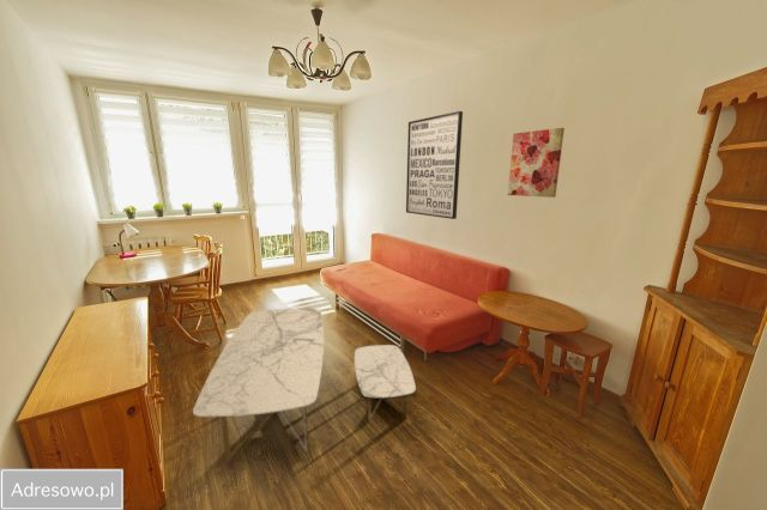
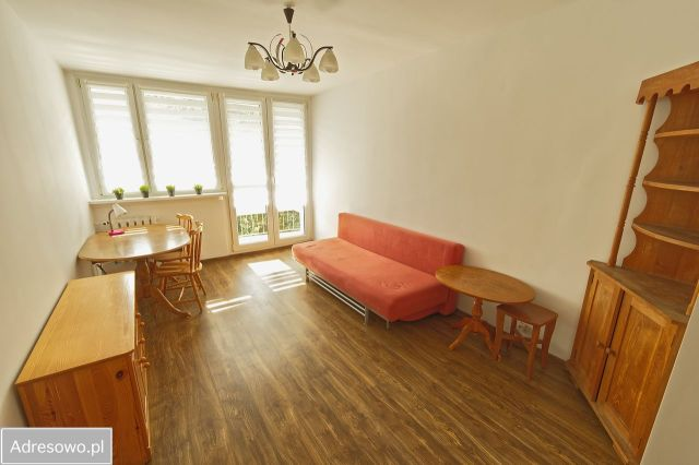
- coffee table [192,306,417,466]
- wall art [405,110,464,220]
- wall art [507,127,566,199]
